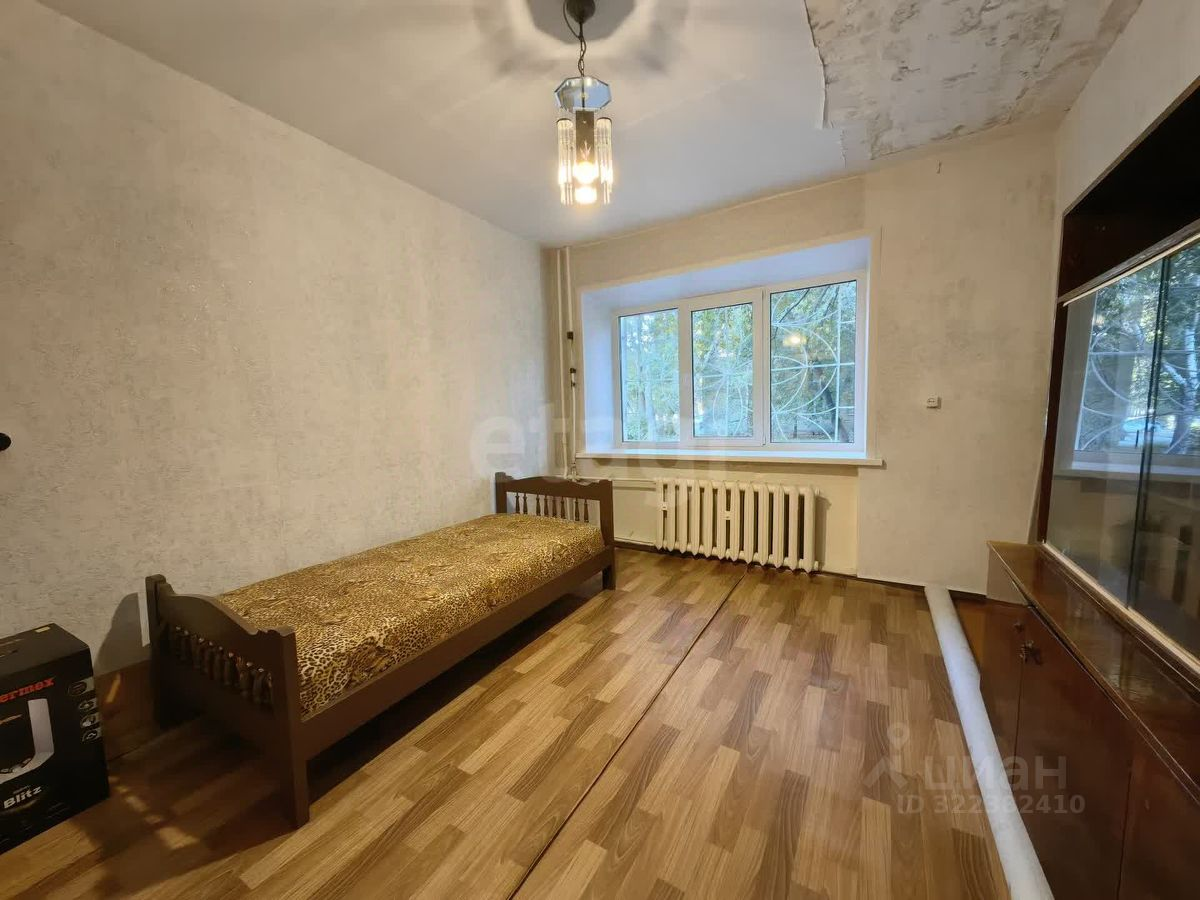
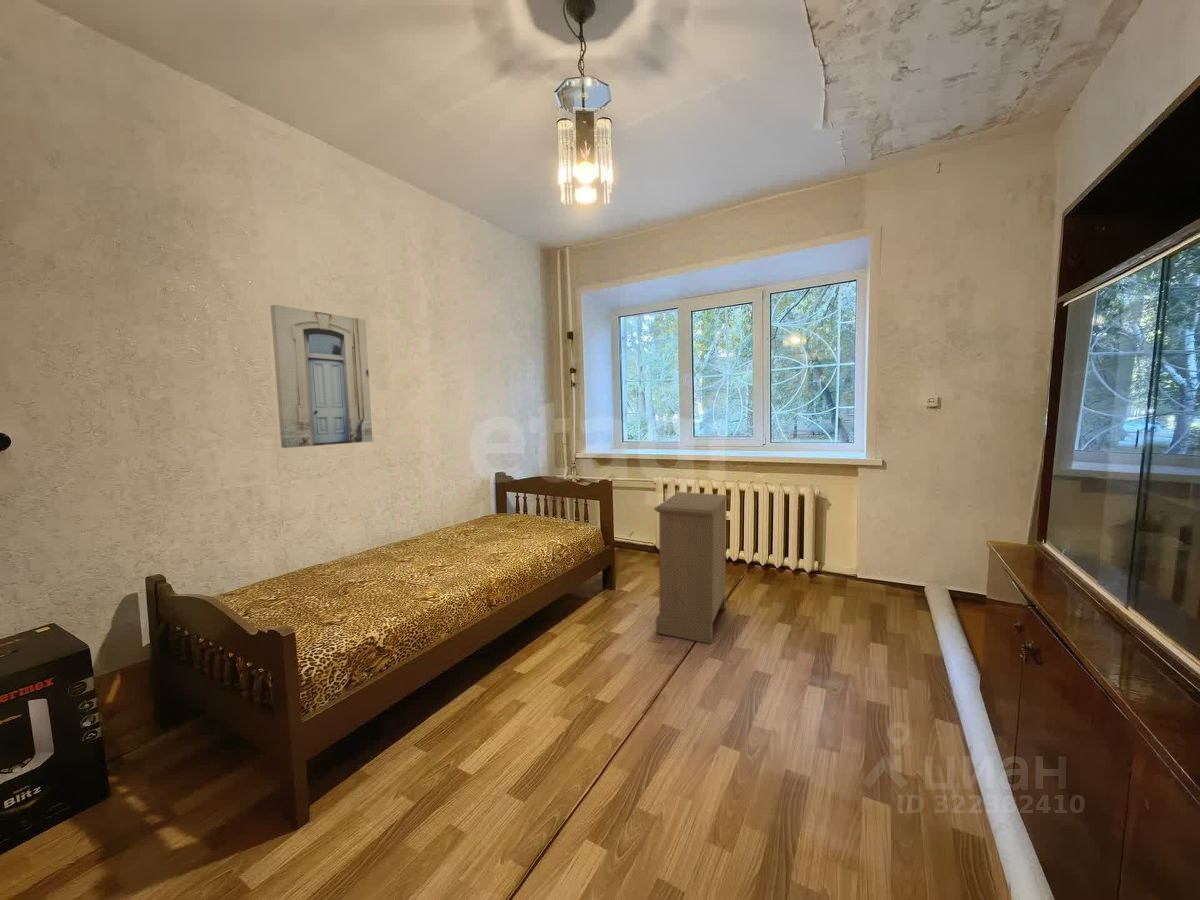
+ wall art [269,304,374,449]
+ cabinet [653,491,729,645]
